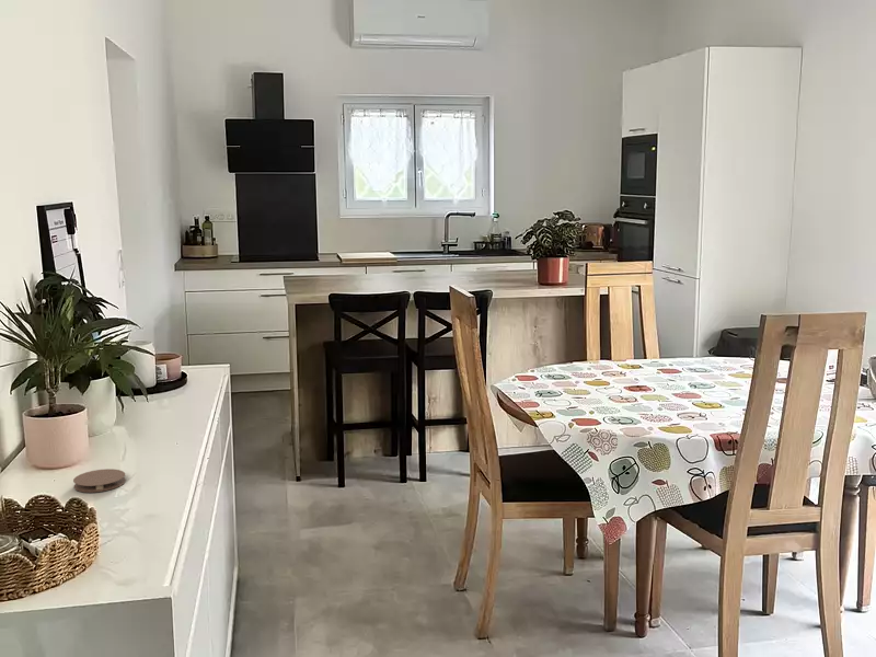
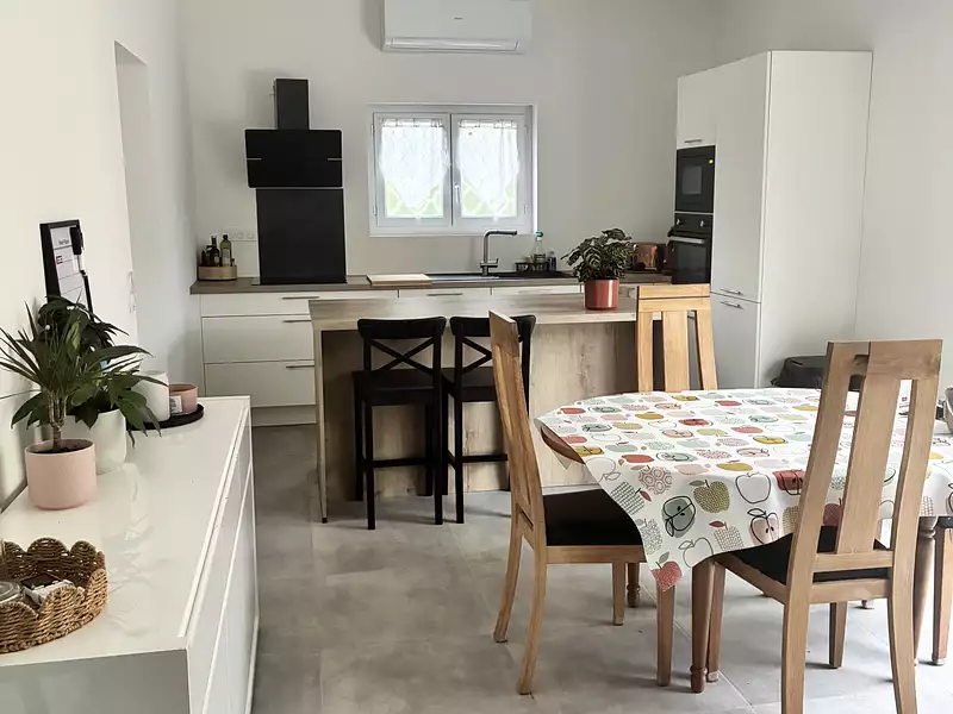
- coaster [72,468,127,493]
